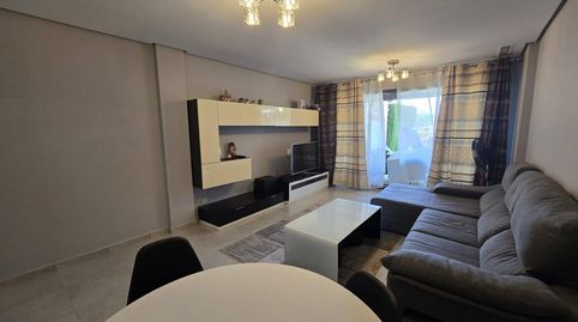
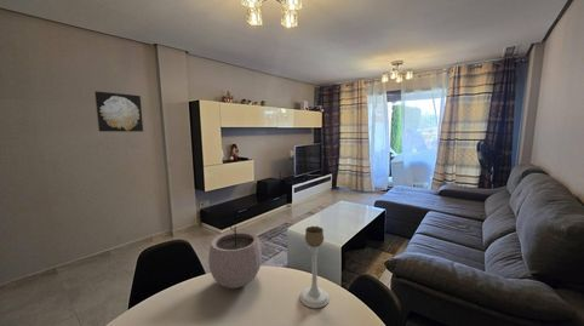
+ wall art [93,90,144,133]
+ candle holder [298,225,331,309]
+ plant pot [207,222,263,290]
